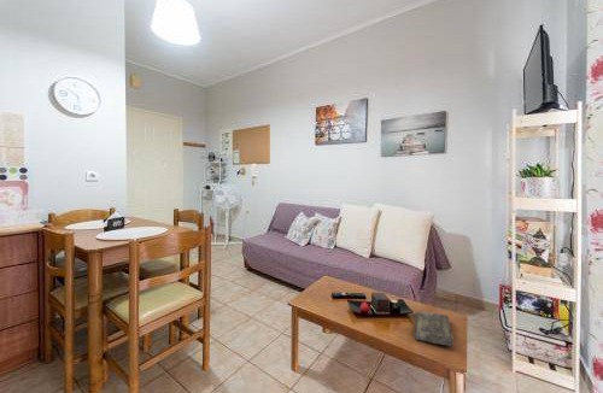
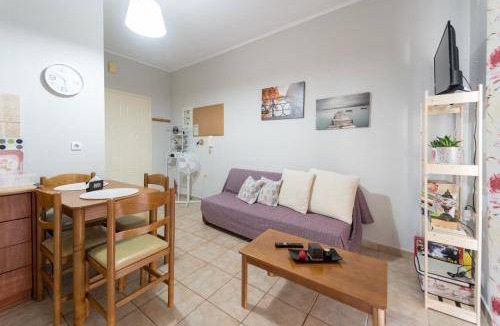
- book [414,311,455,347]
